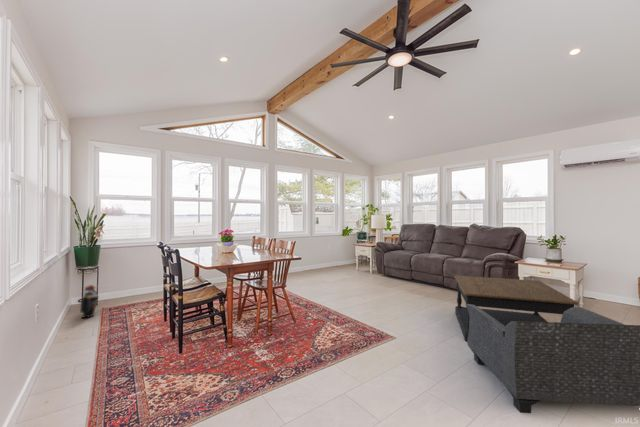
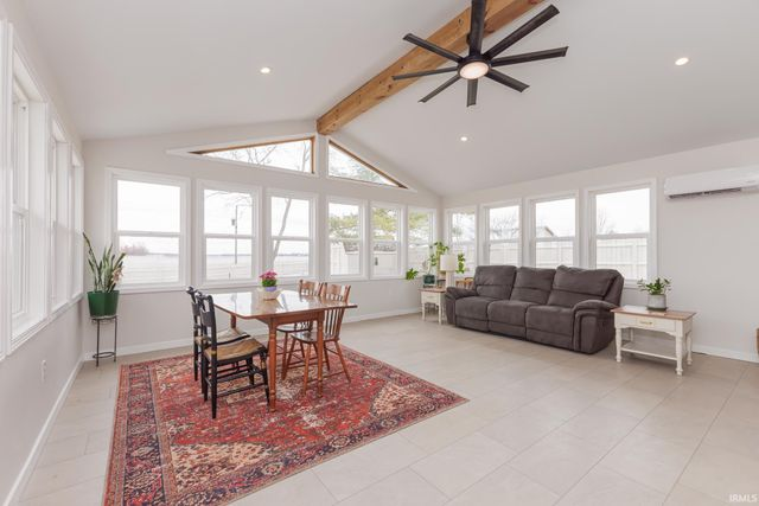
- armchair [465,304,640,414]
- coffee table [453,275,580,342]
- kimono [79,284,111,319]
